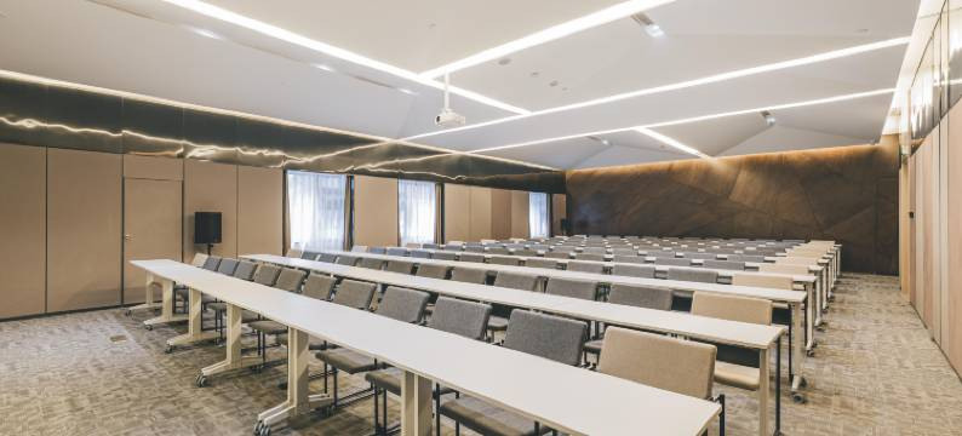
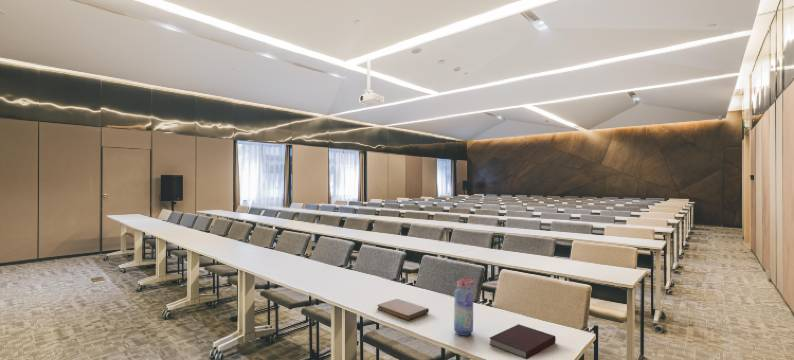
+ water bottle [453,277,476,337]
+ notebook [376,298,430,321]
+ notebook [488,323,557,360]
